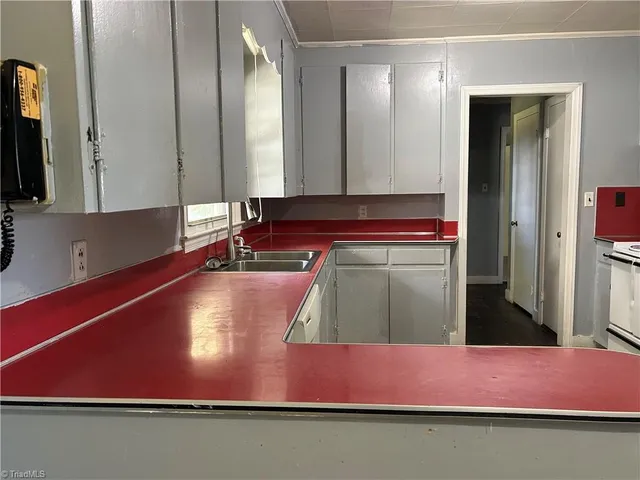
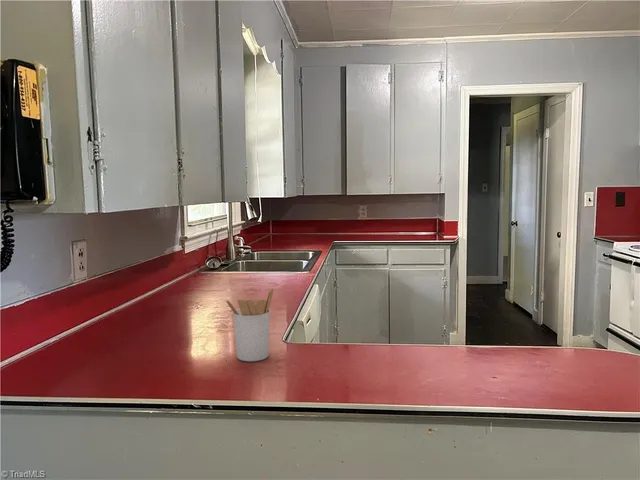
+ utensil holder [224,288,274,362]
